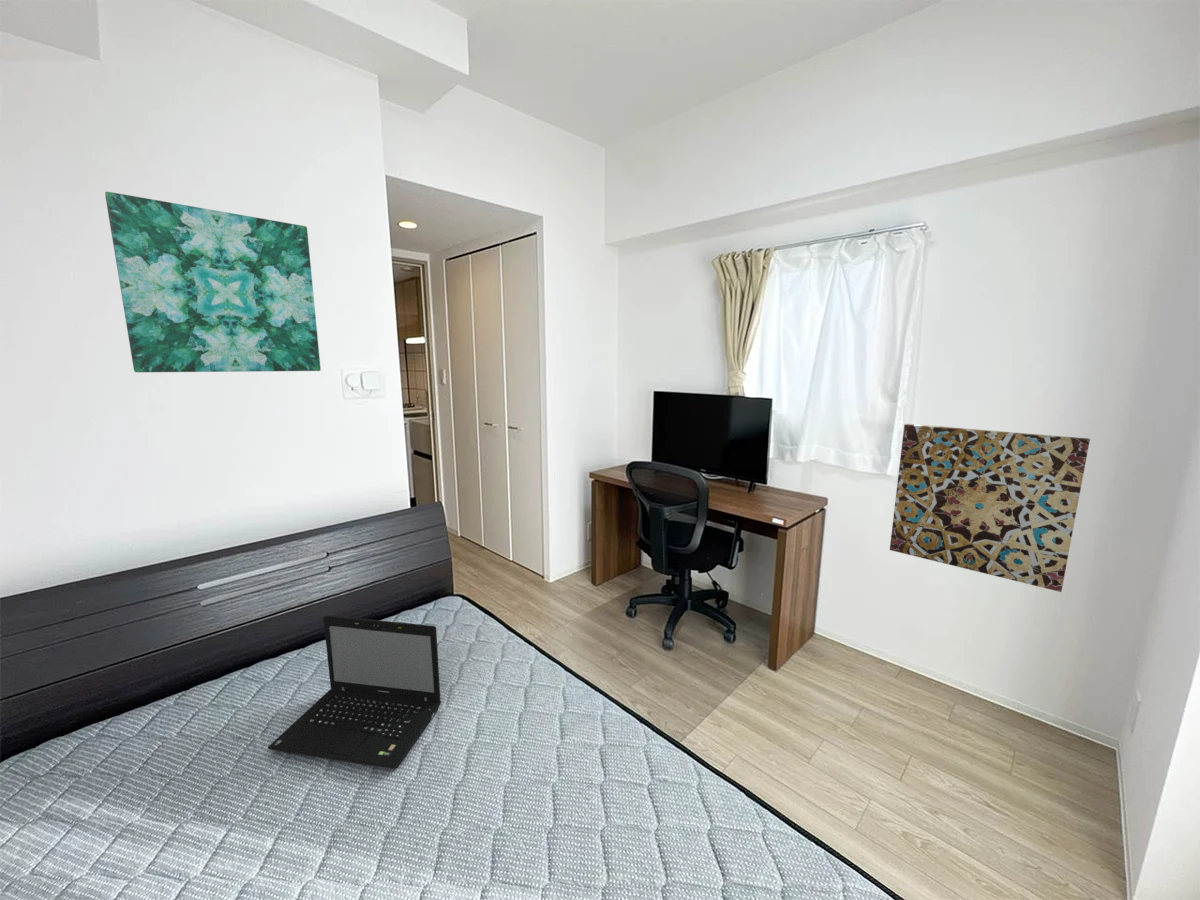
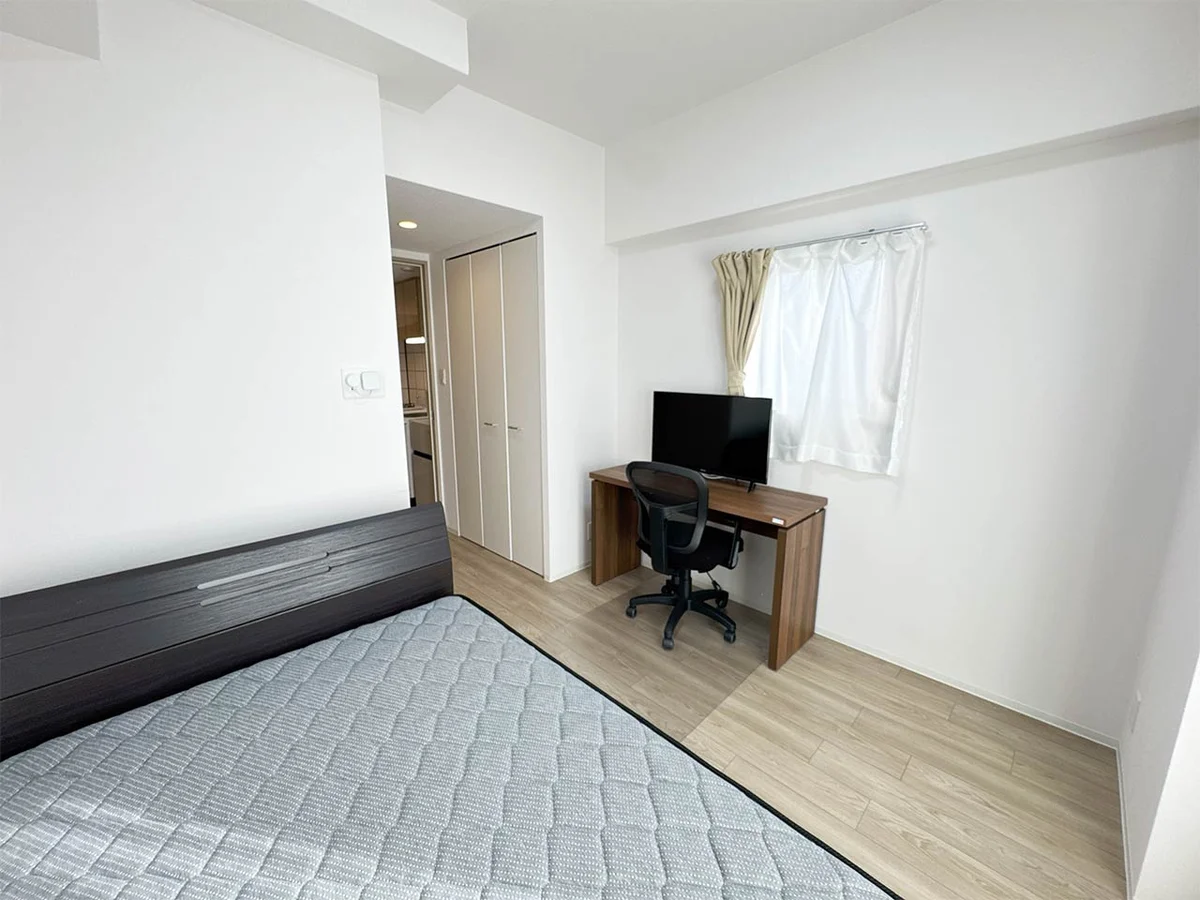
- laptop [267,614,442,770]
- wall art [889,423,1091,593]
- wall art [104,191,322,373]
